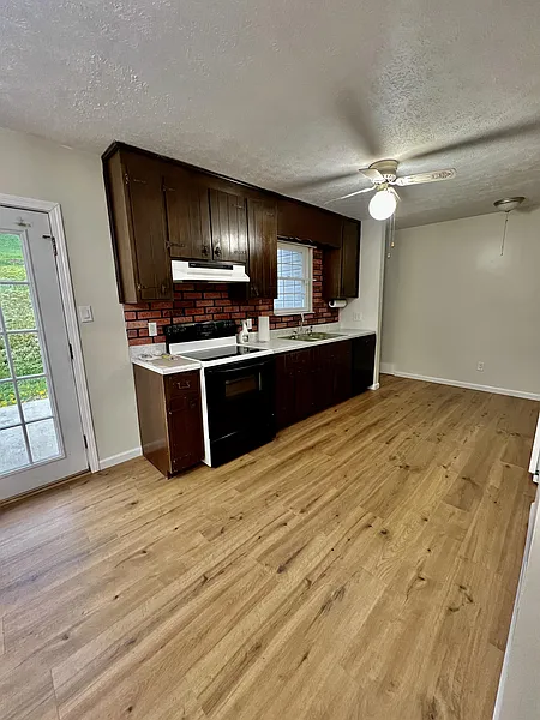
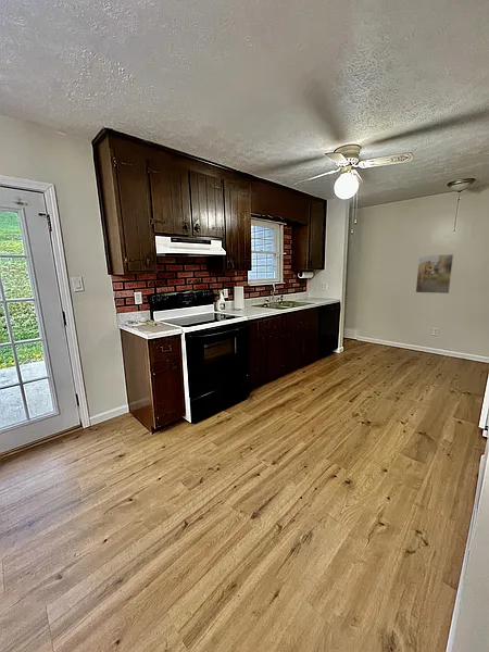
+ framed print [415,253,454,294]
